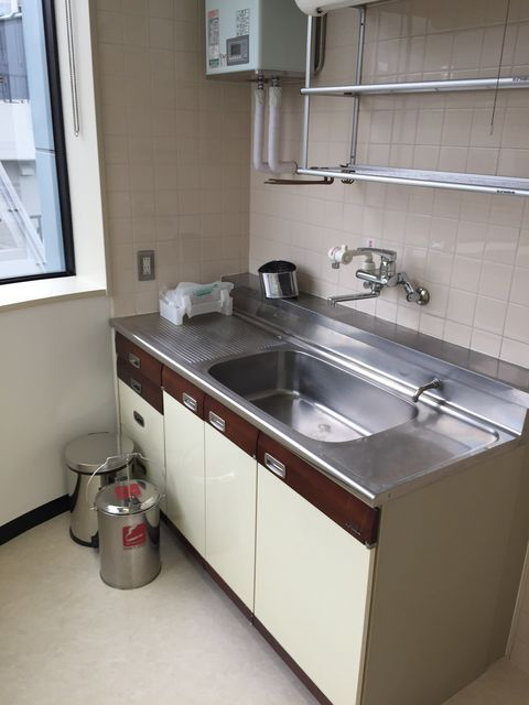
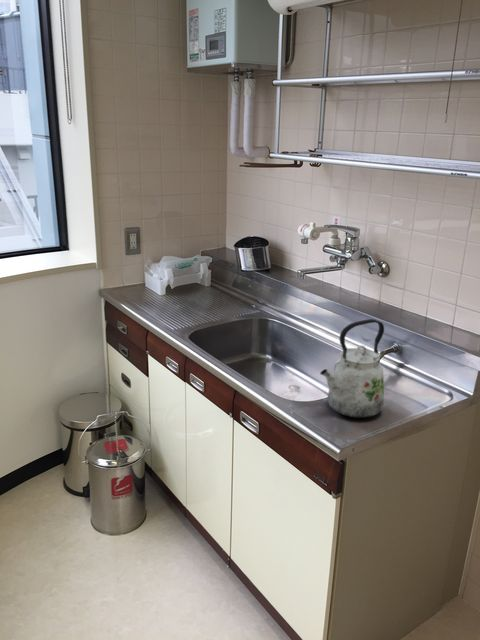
+ kettle [319,318,385,419]
